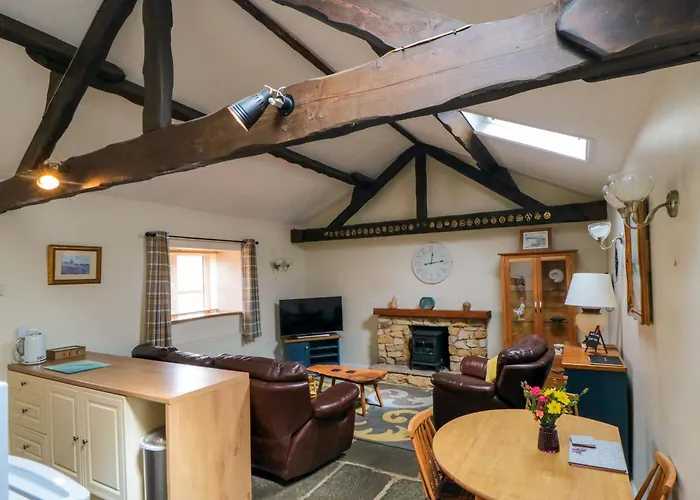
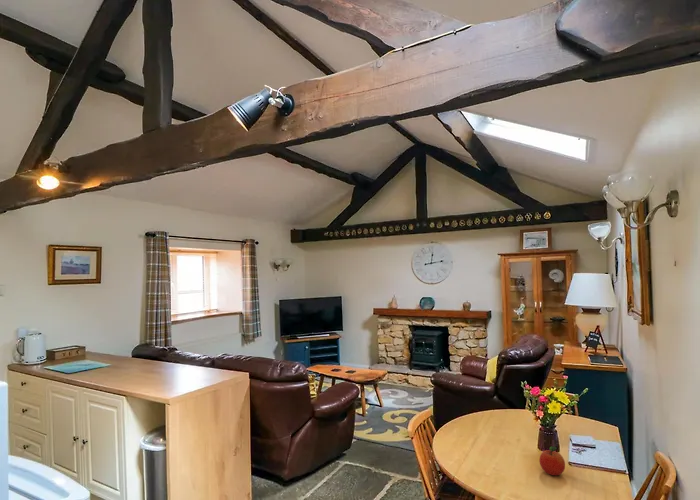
+ fruit [538,445,566,476]
